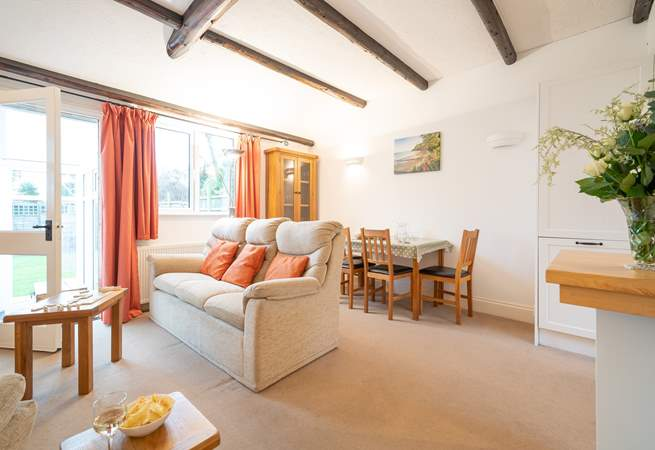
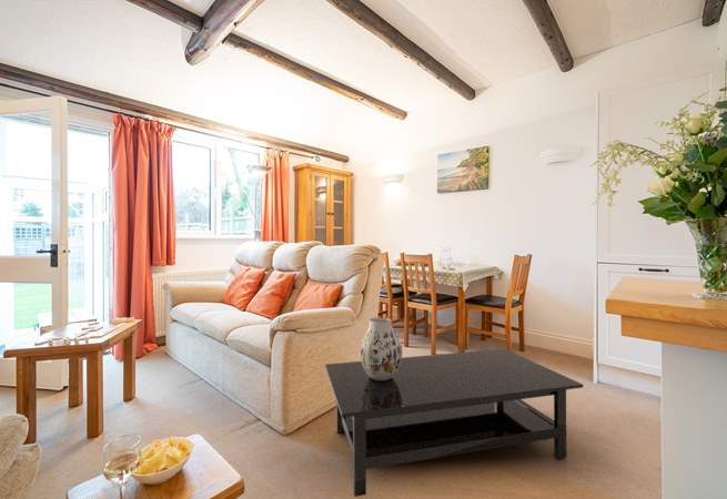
+ coffee table [324,348,584,498]
+ vase [359,316,403,380]
